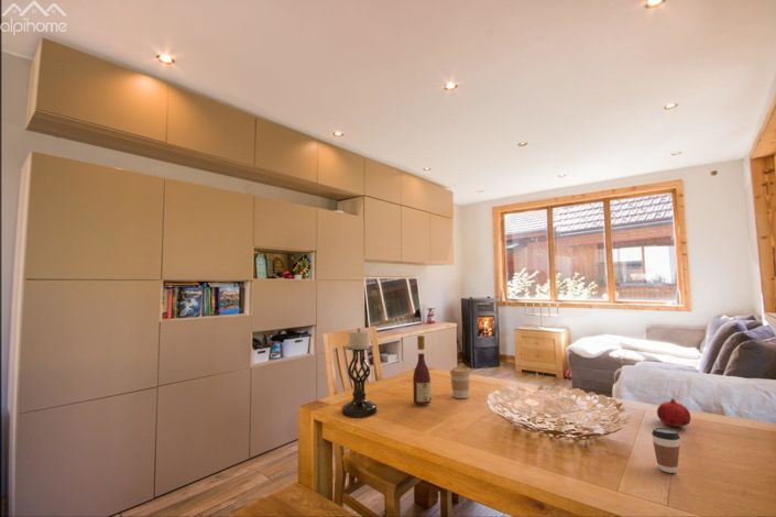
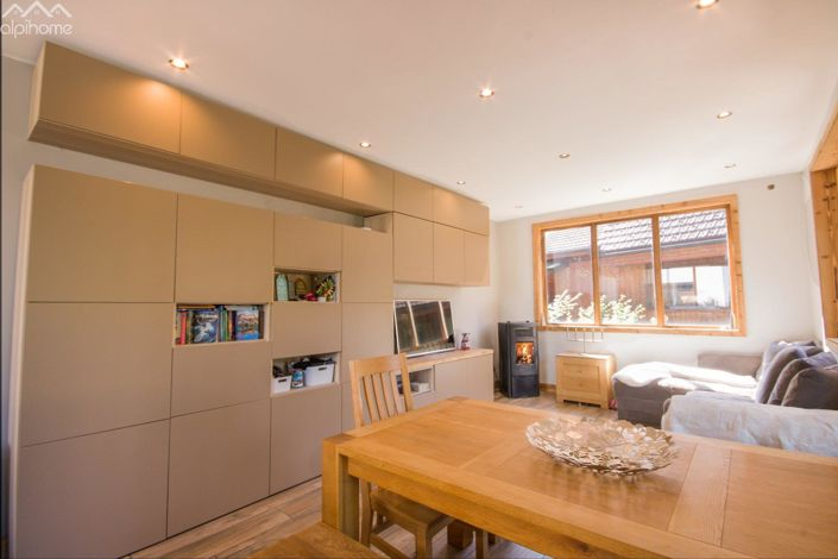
- fruit [656,397,692,428]
- wine bottle [412,334,433,406]
- coffee cup [651,427,681,474]
- coffee cup [449,366,471,399]
- candle holder [340,327,378,418]
